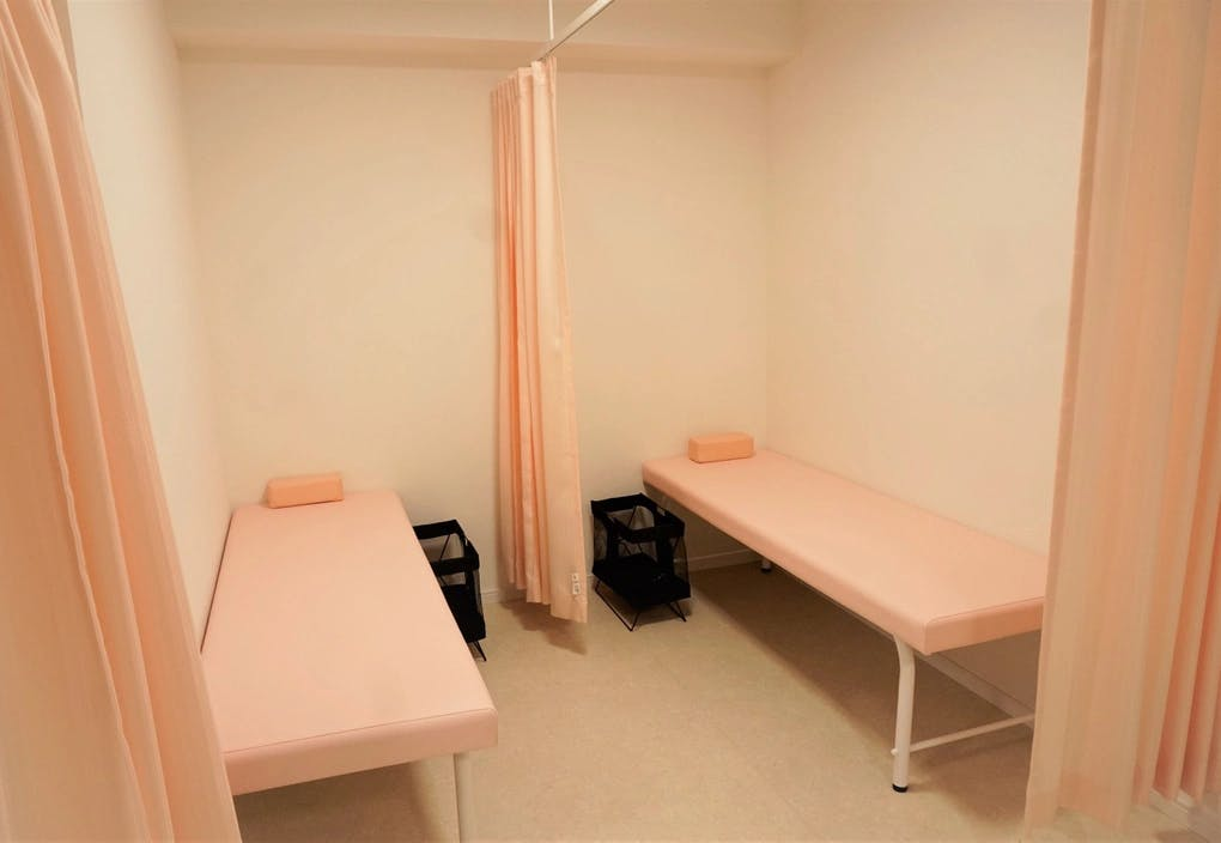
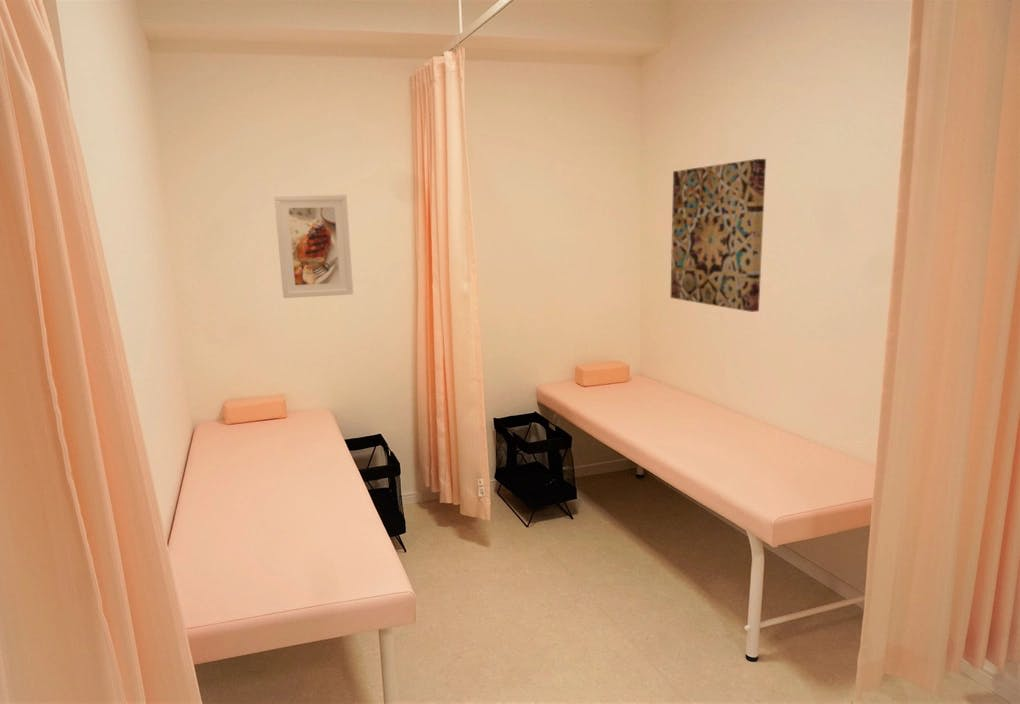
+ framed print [273,194,354,299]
+ wall art [670,158,767,313]
